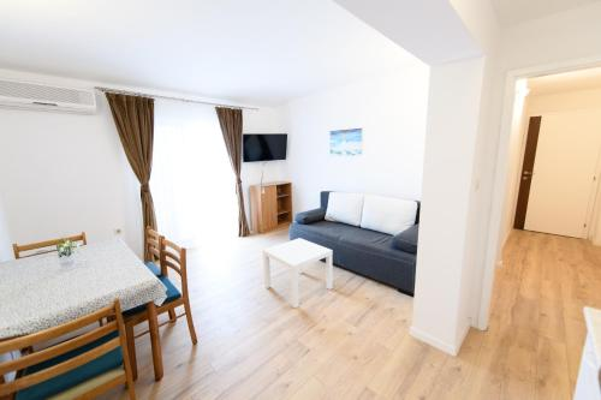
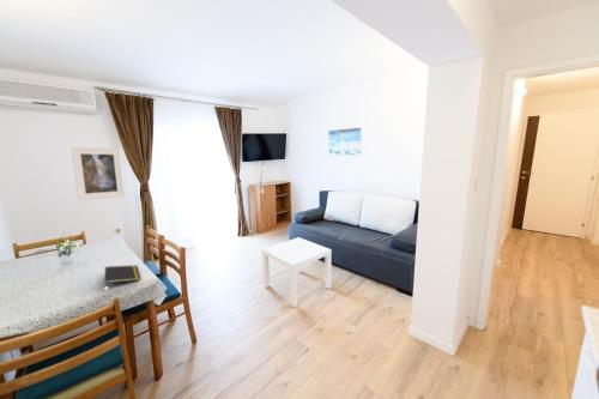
+ notepad [103,264,141,285]
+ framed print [71,146,126,201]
